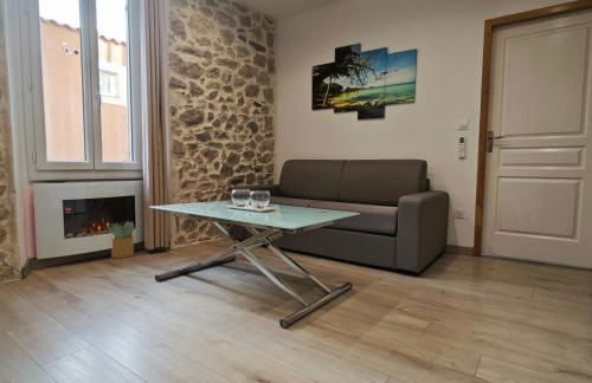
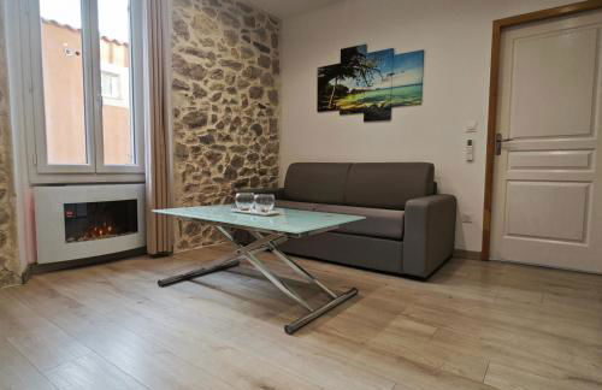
- potted plant [105,220,135,259]
